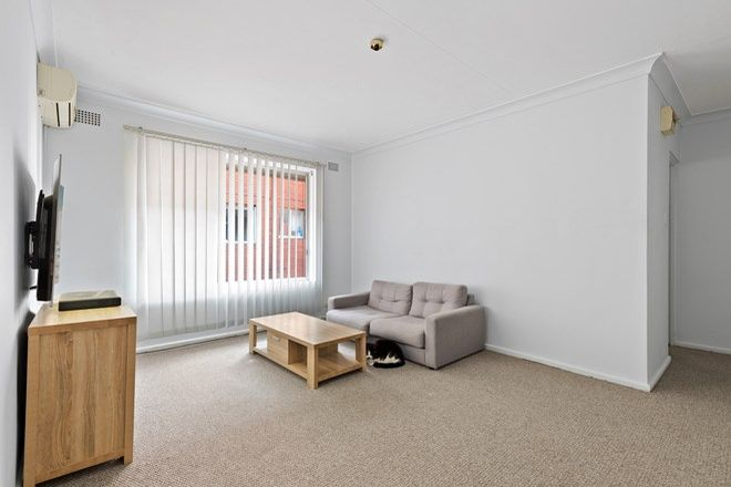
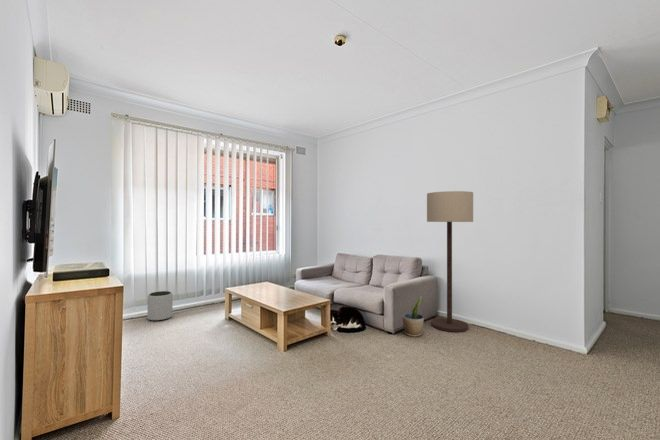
+ plant pot [146,290,174,322]
+ potted plant [401,295,425,338]
+ floor lamp [426,190,474,333]
